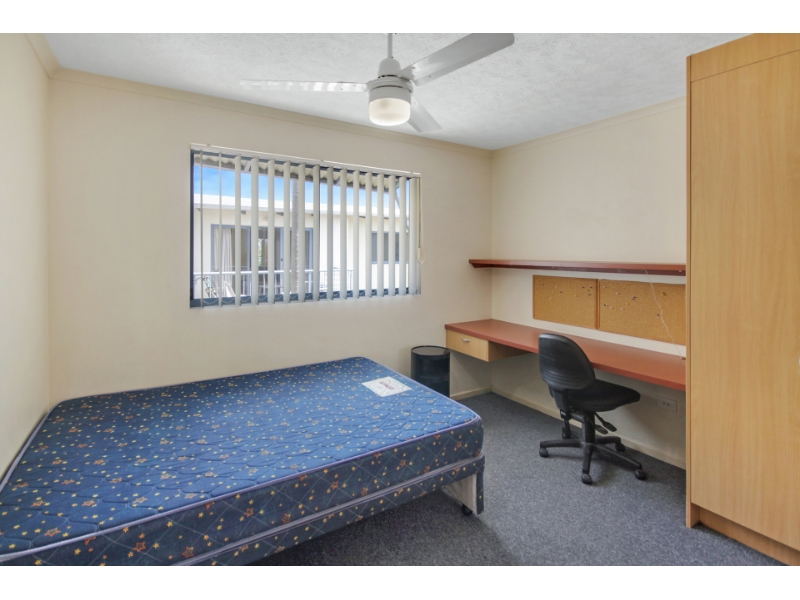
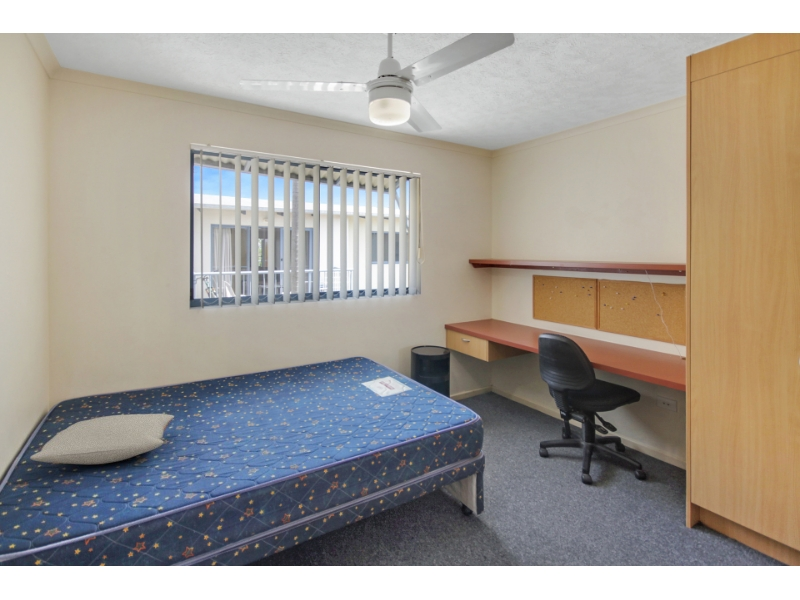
+ pillow [29,413,175,465]
